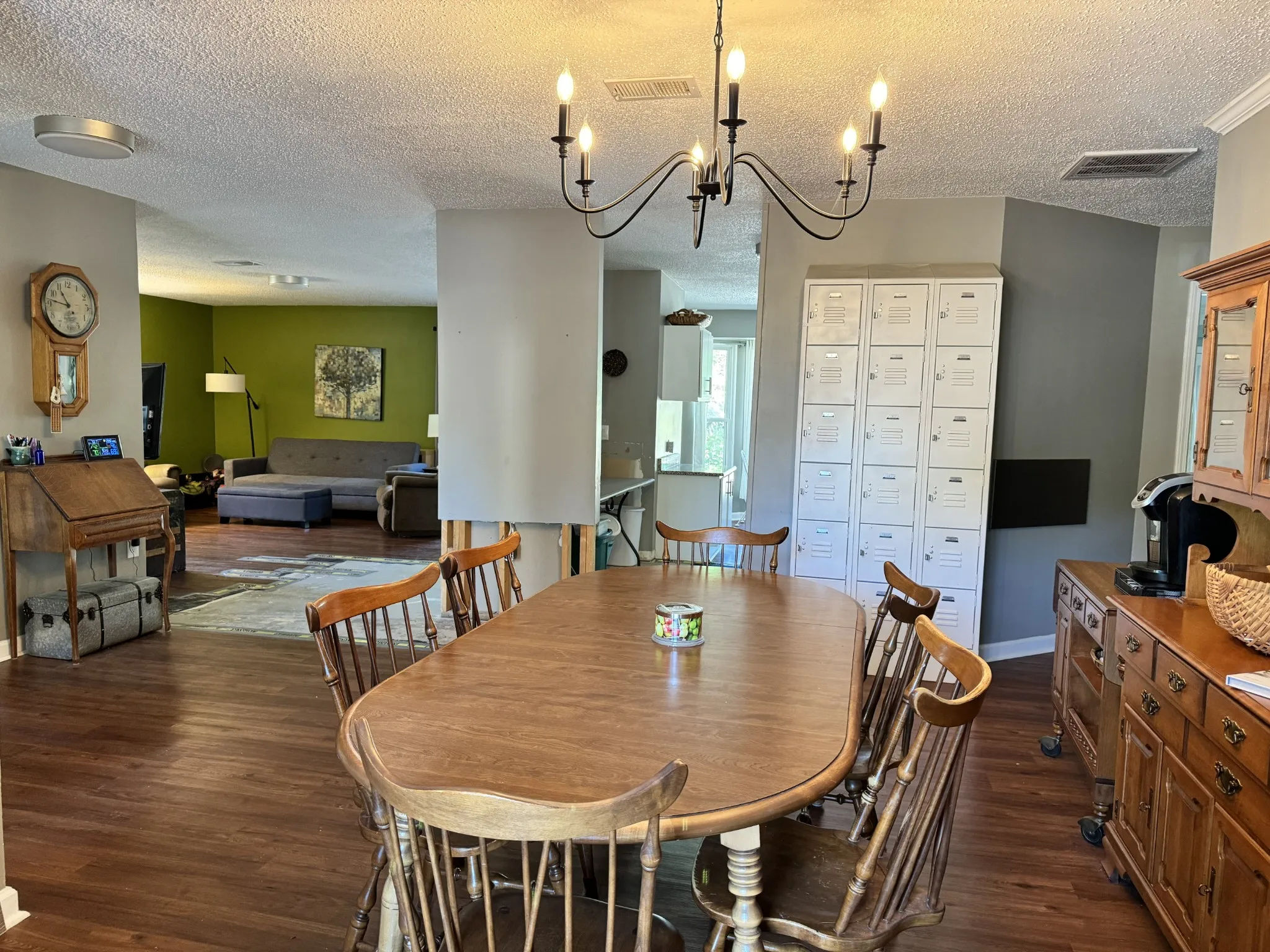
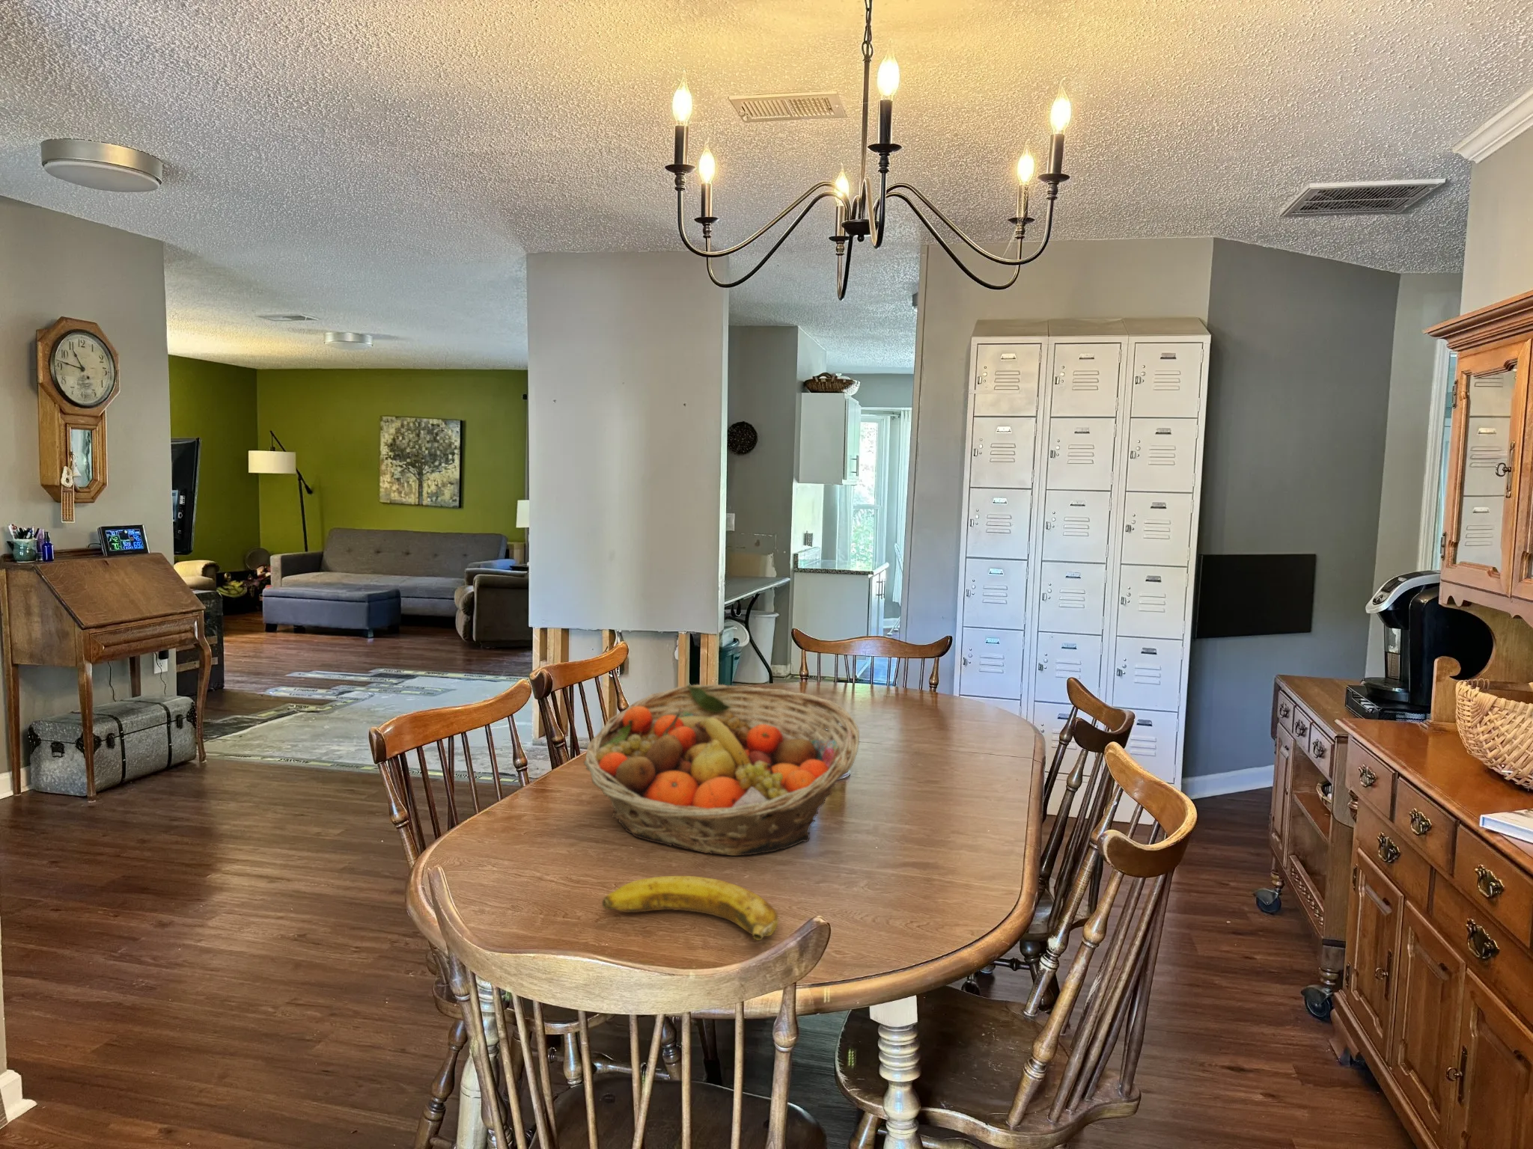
+ fruit basket [583,683,861,857]
+ banana [601,875,780,941]
